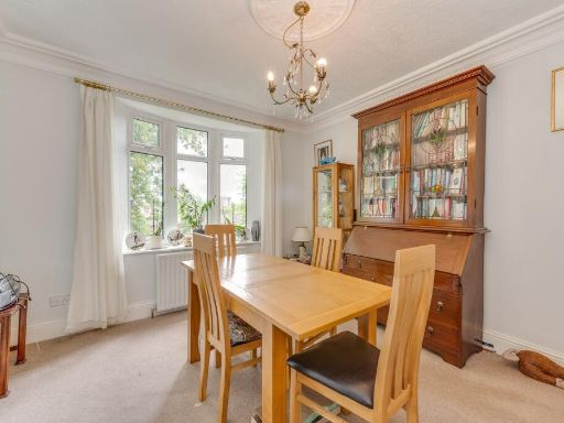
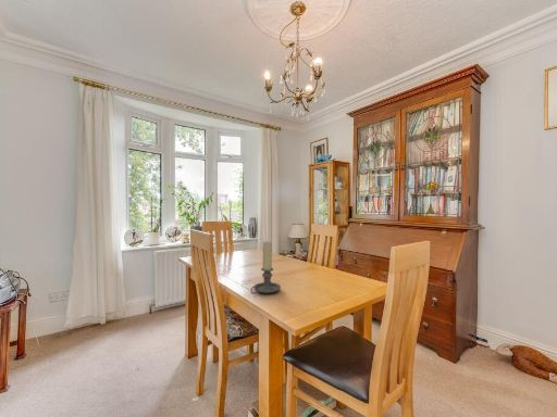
+ candle holder [250,241,282,294]
